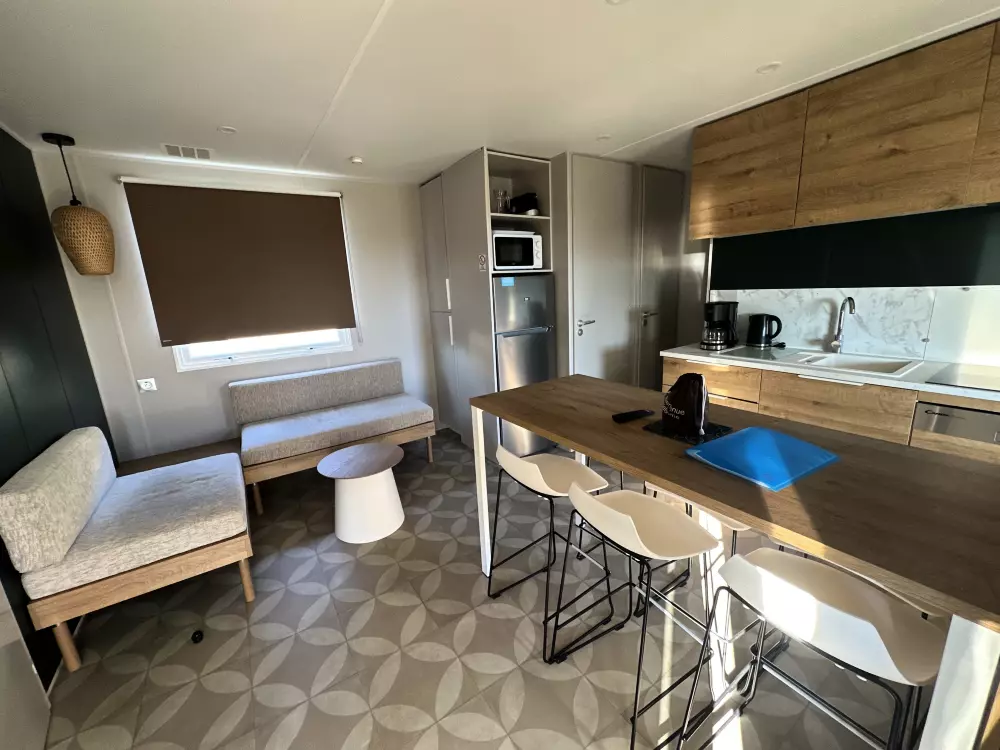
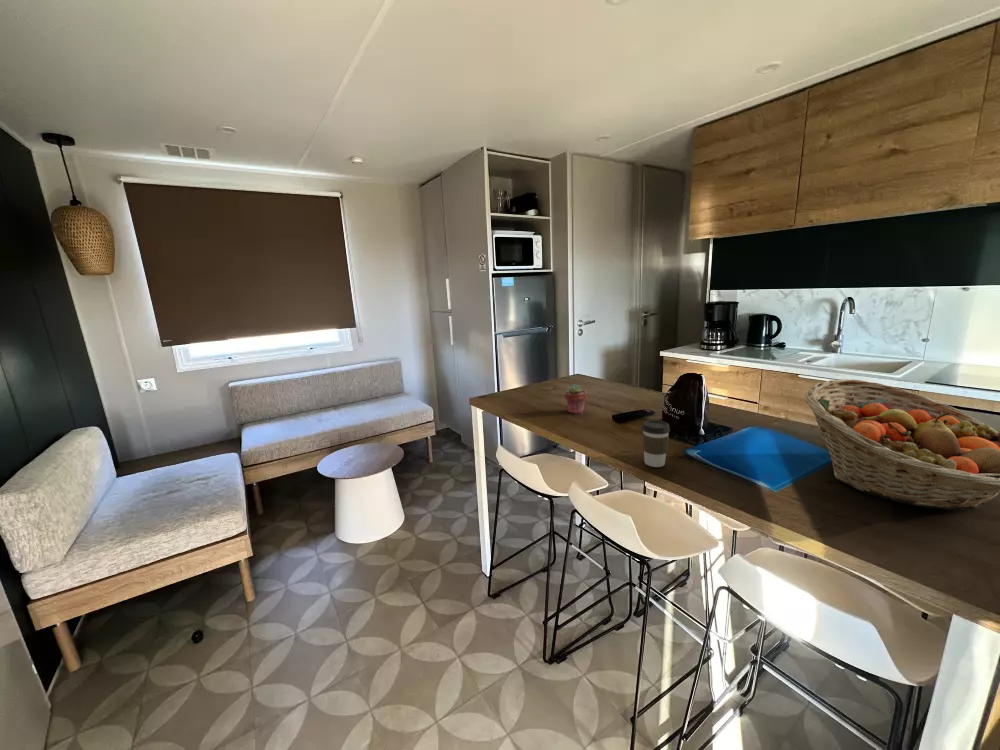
+ coffee cup [641,419,671,468]
+ potted succulent [563,383,588,415]
+ fruit basket [804,378,1000,511]
